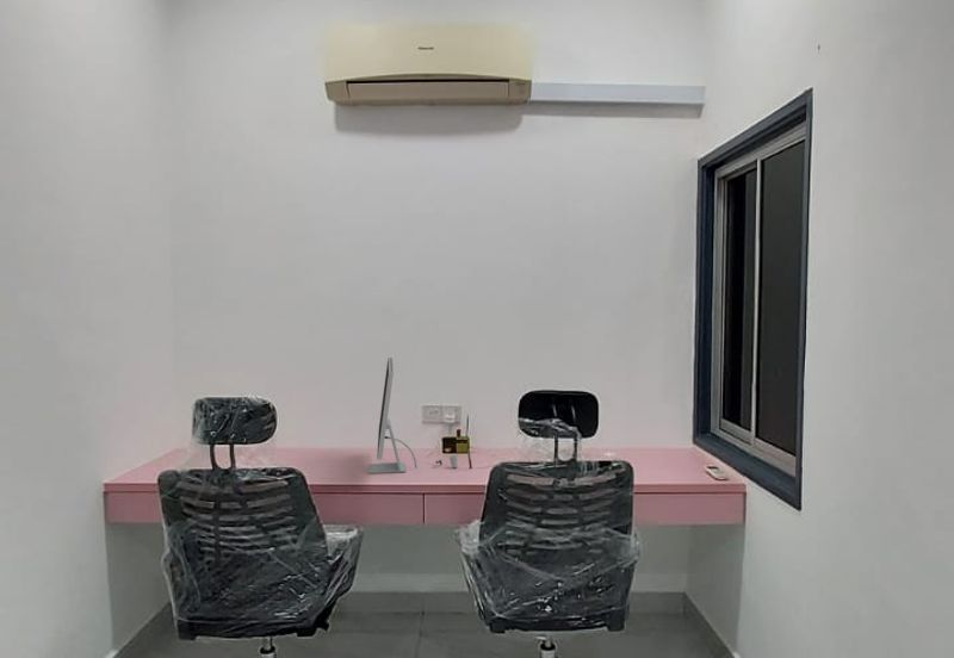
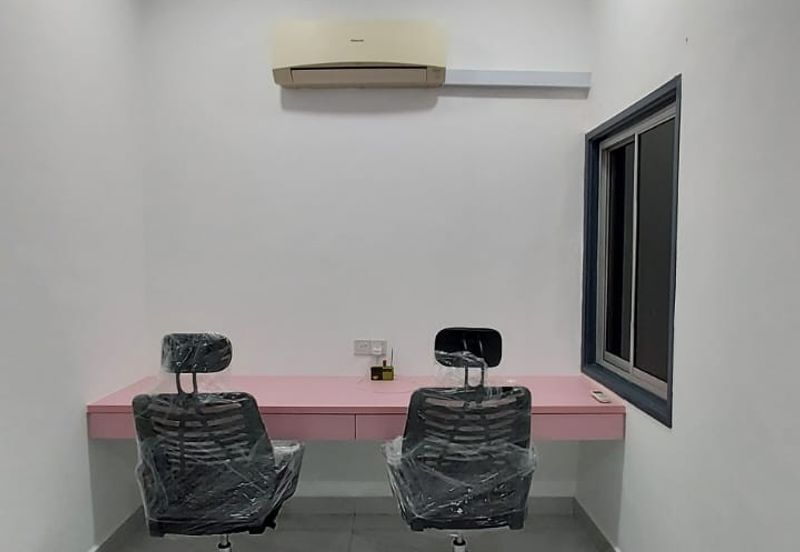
- computer monitor [367,356,419,474]
- cup [435,447,473,470]
